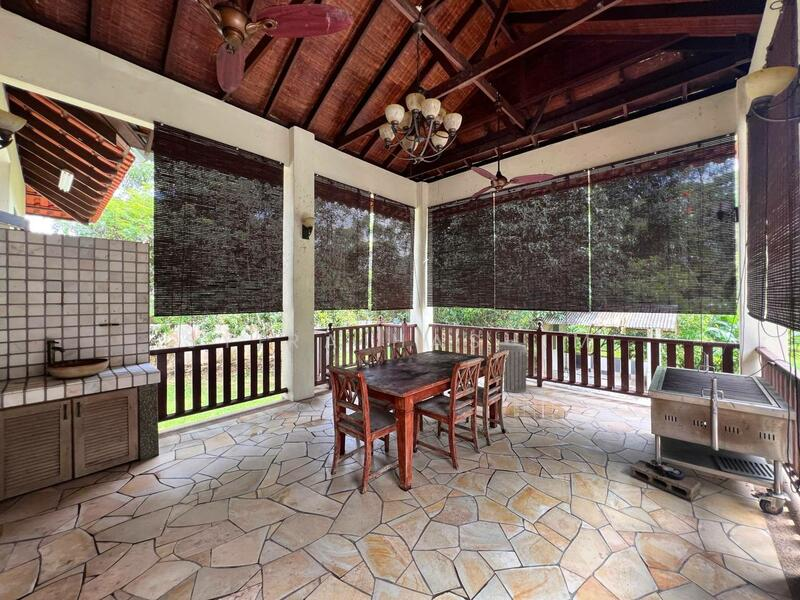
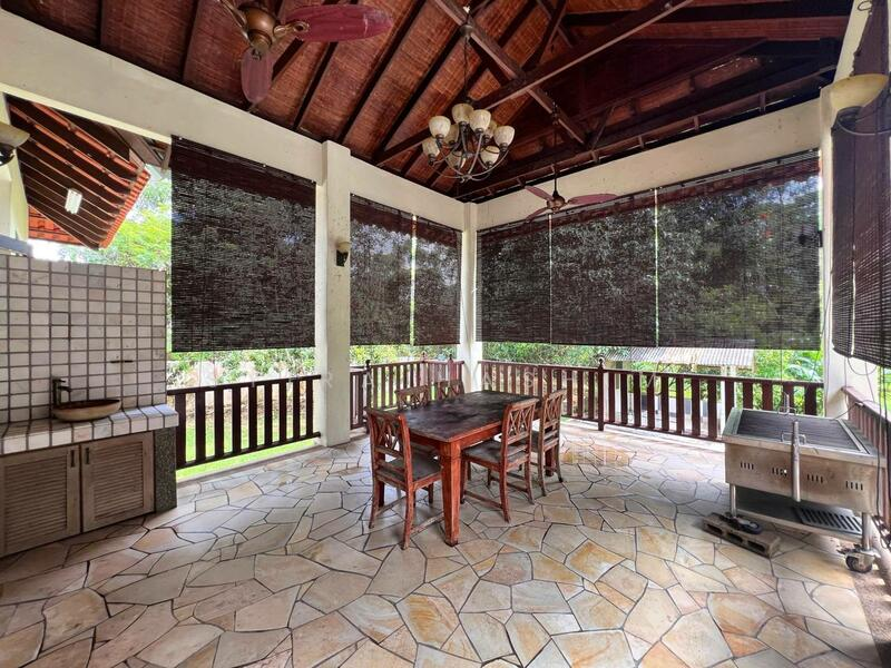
- trash can [497,340,529,394]
